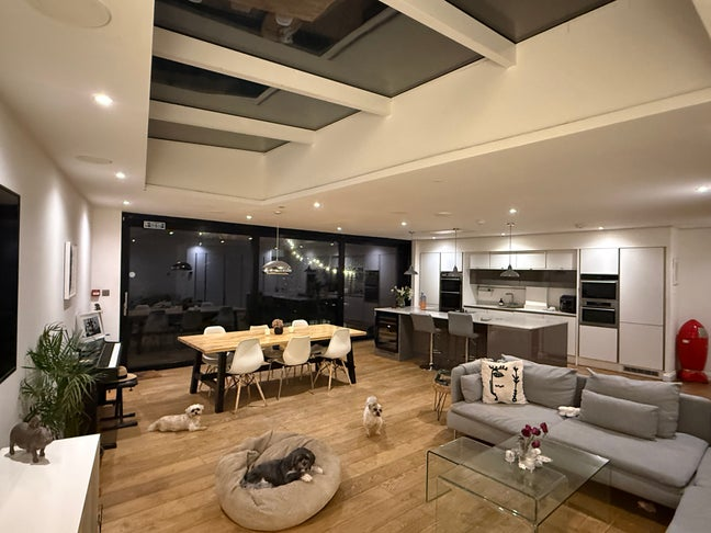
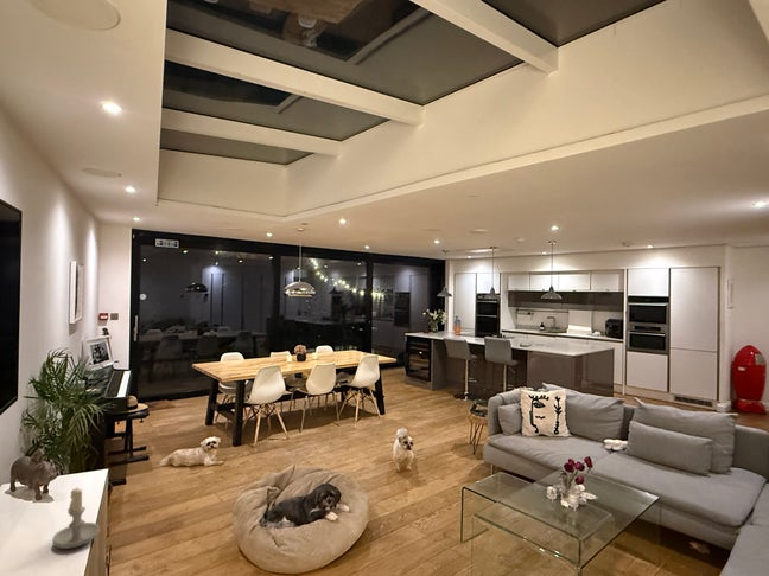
+ candle [51,487,101,550]
